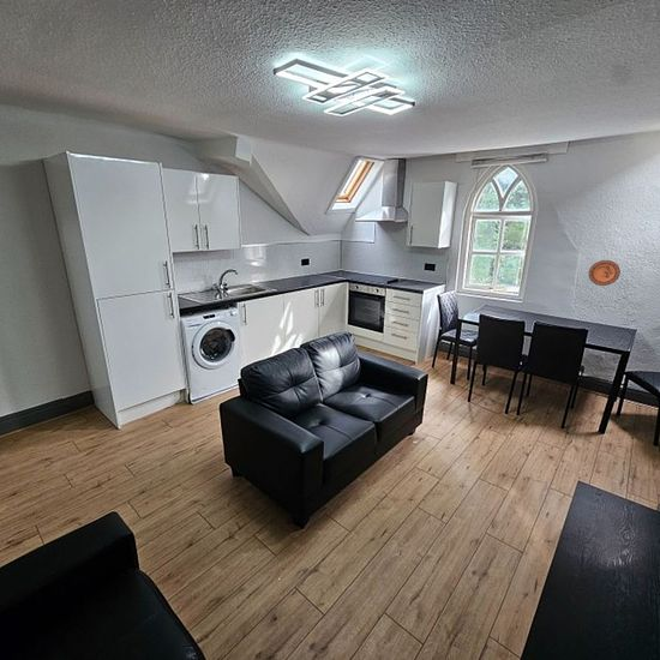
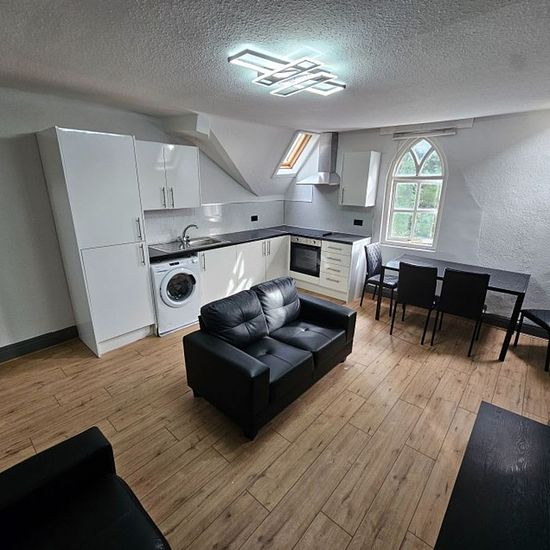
- decorative plate [588,259,622,287]
